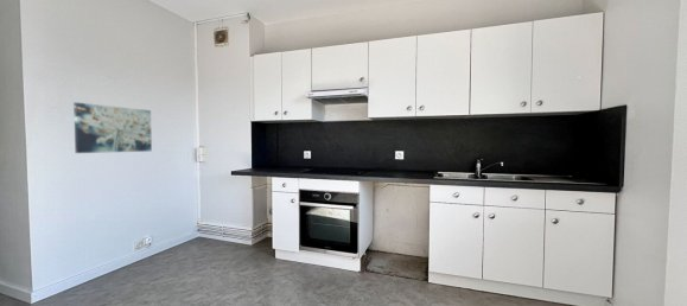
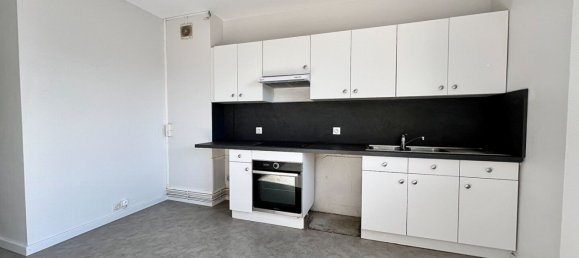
- wall art [72,101,153,154]
